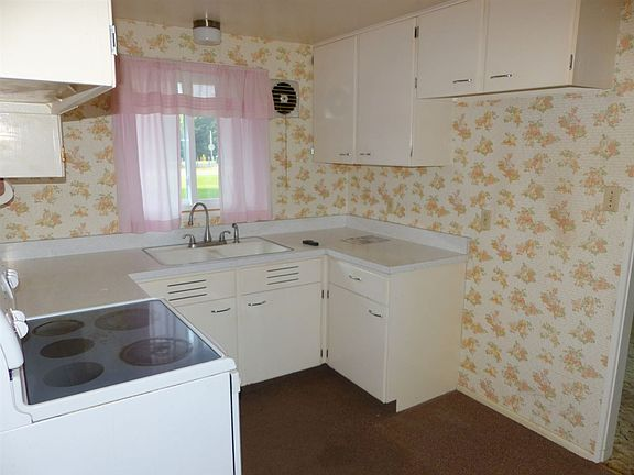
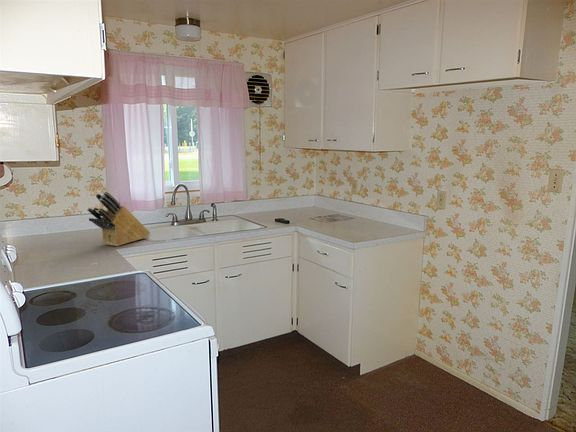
+ knife block [86,191,151,247]
